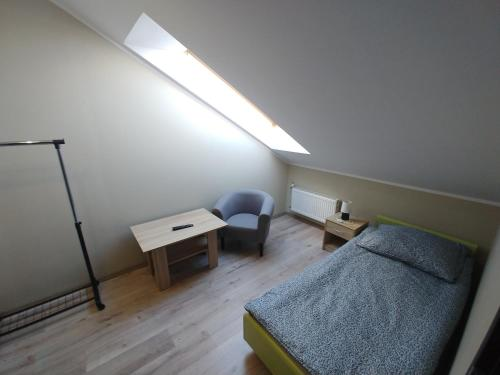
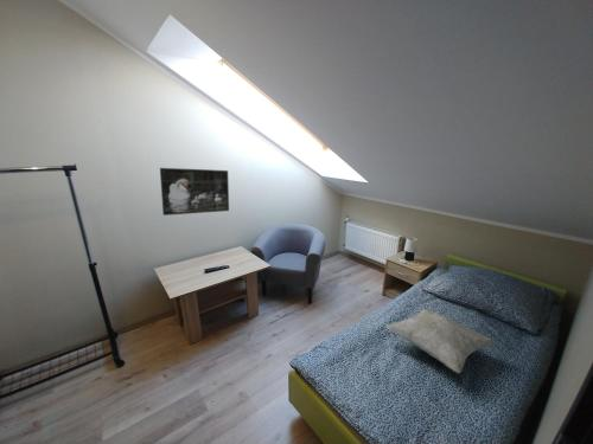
+ decorative pillow [384,308,497,374]
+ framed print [159,167,230,217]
